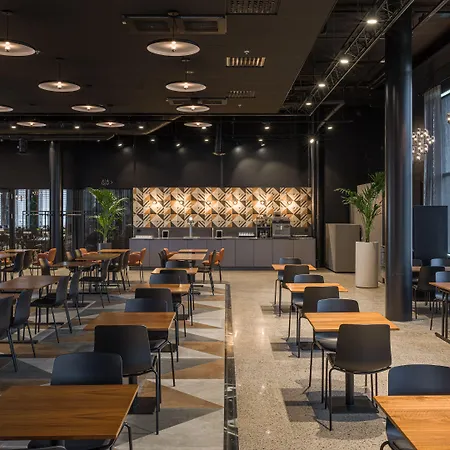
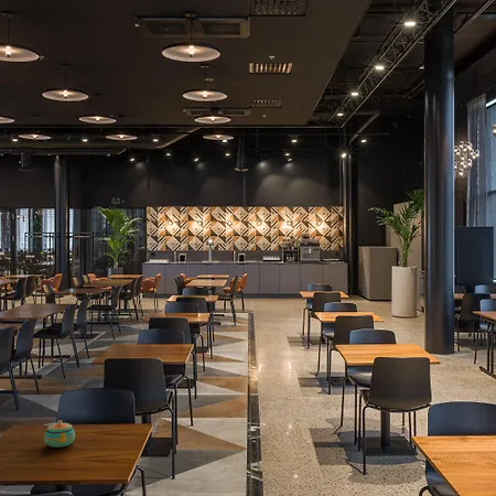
+ teapot [43,420,76,449]
